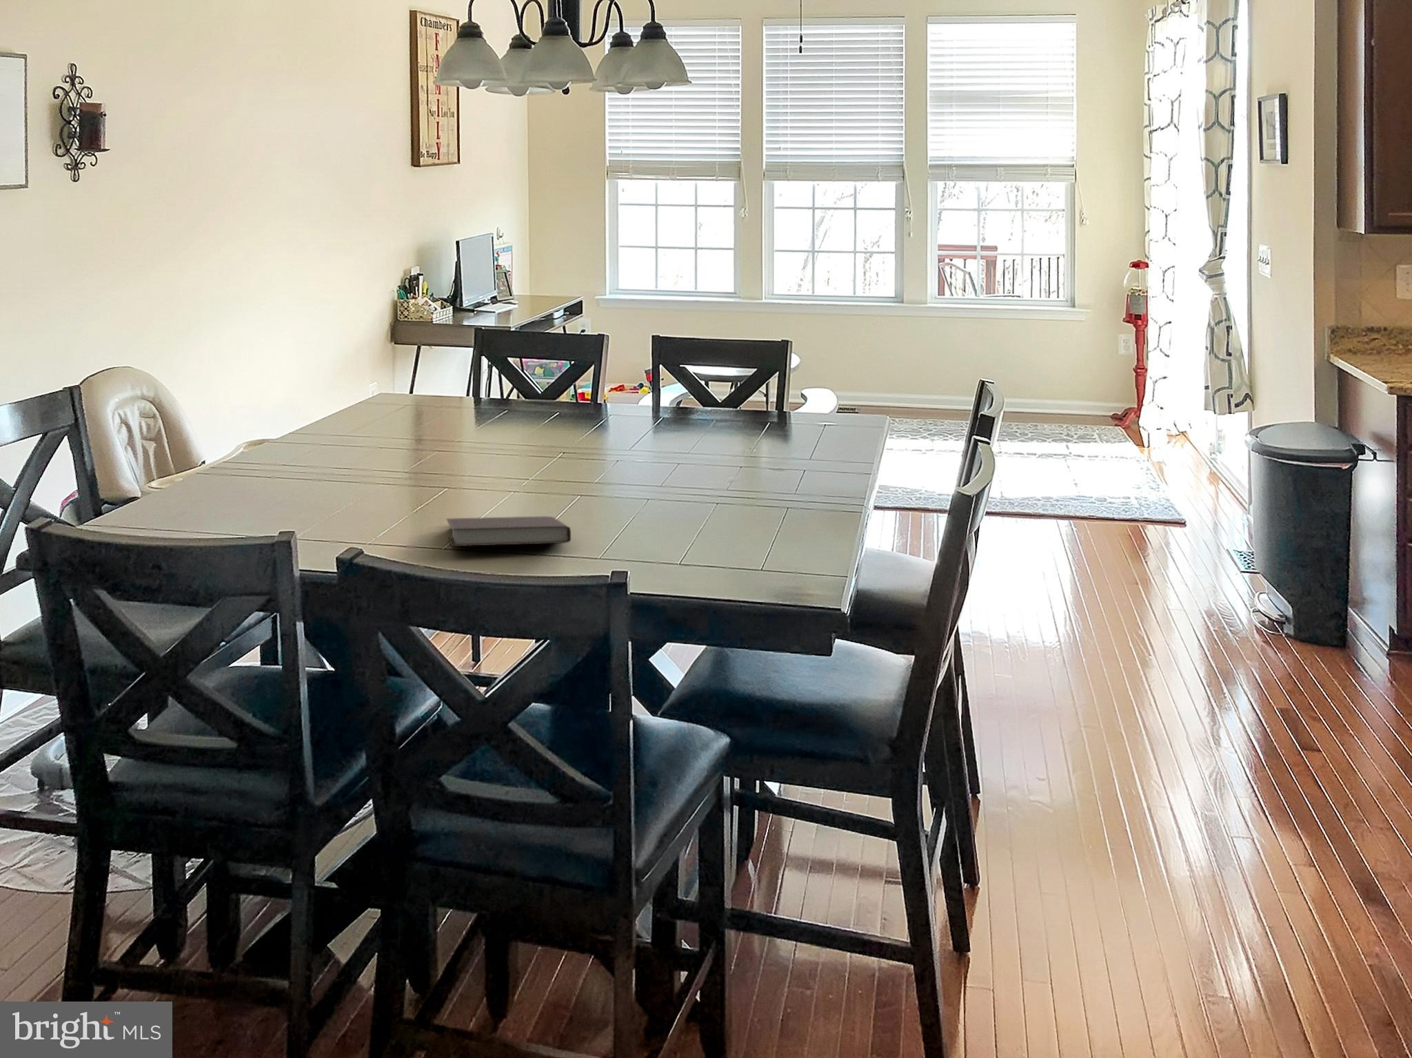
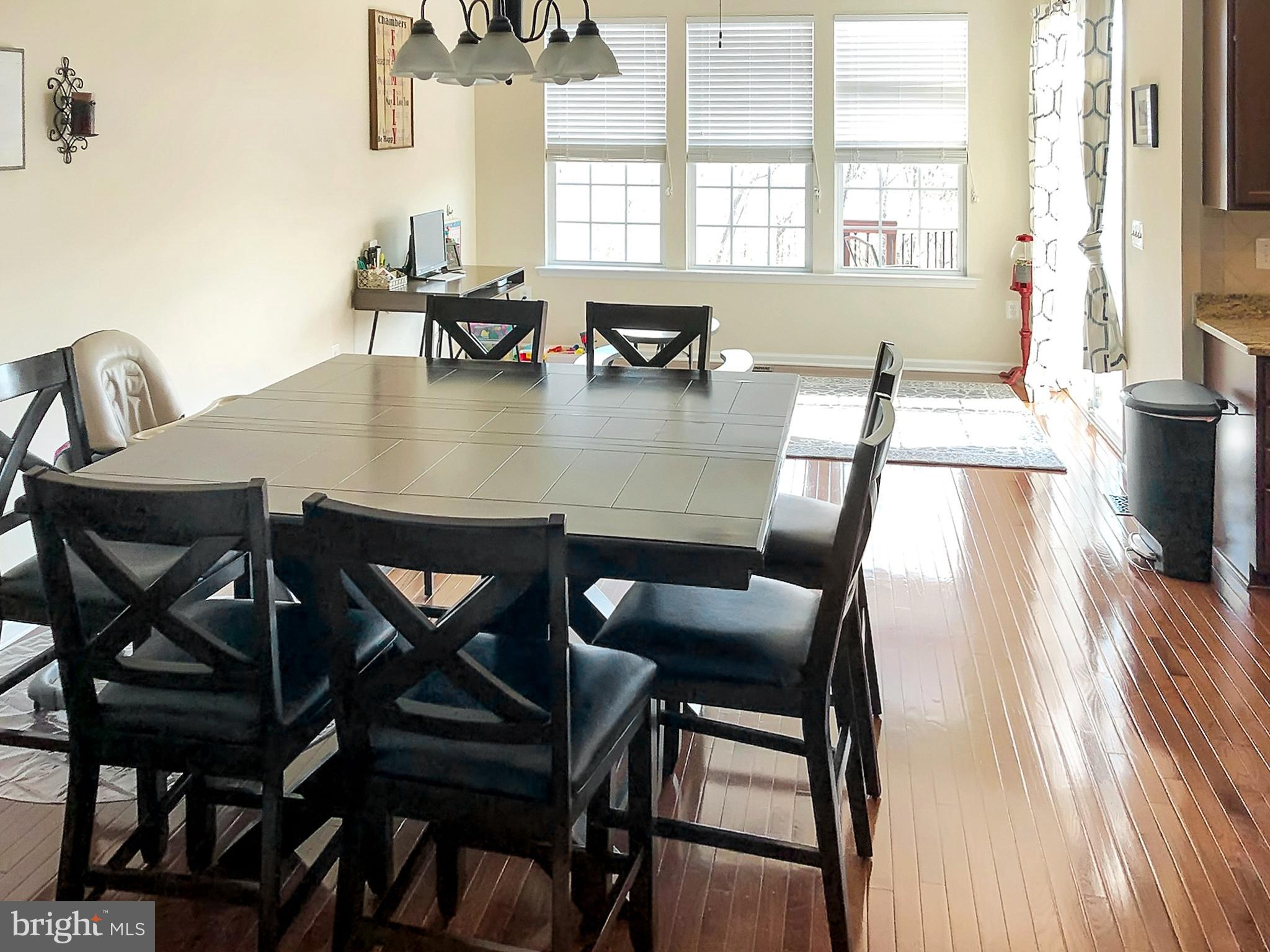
- notebook [446,516,571,547]
